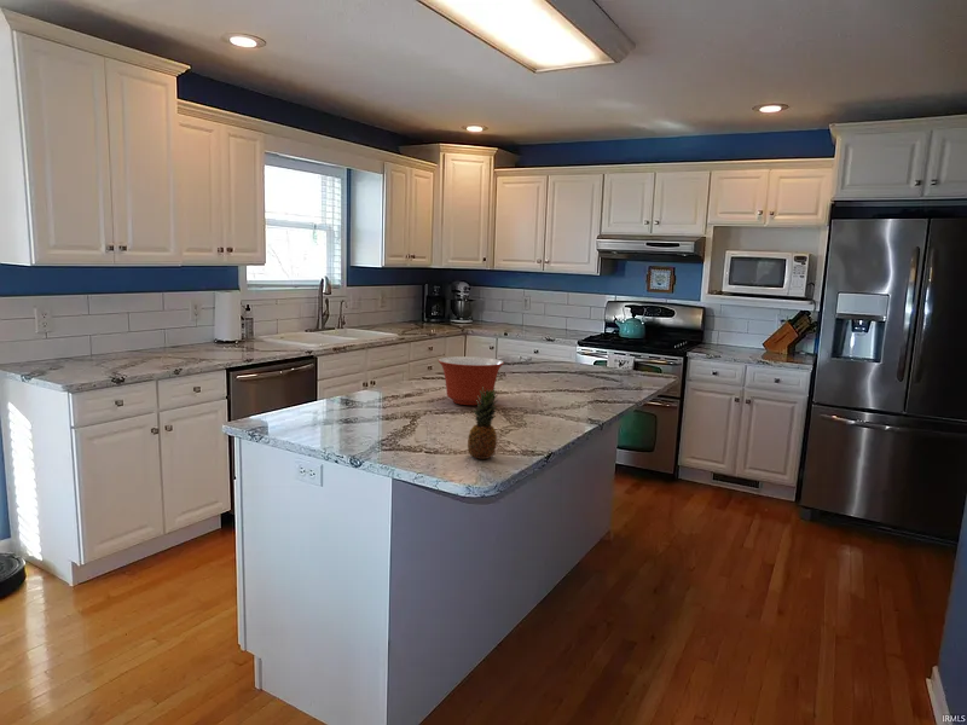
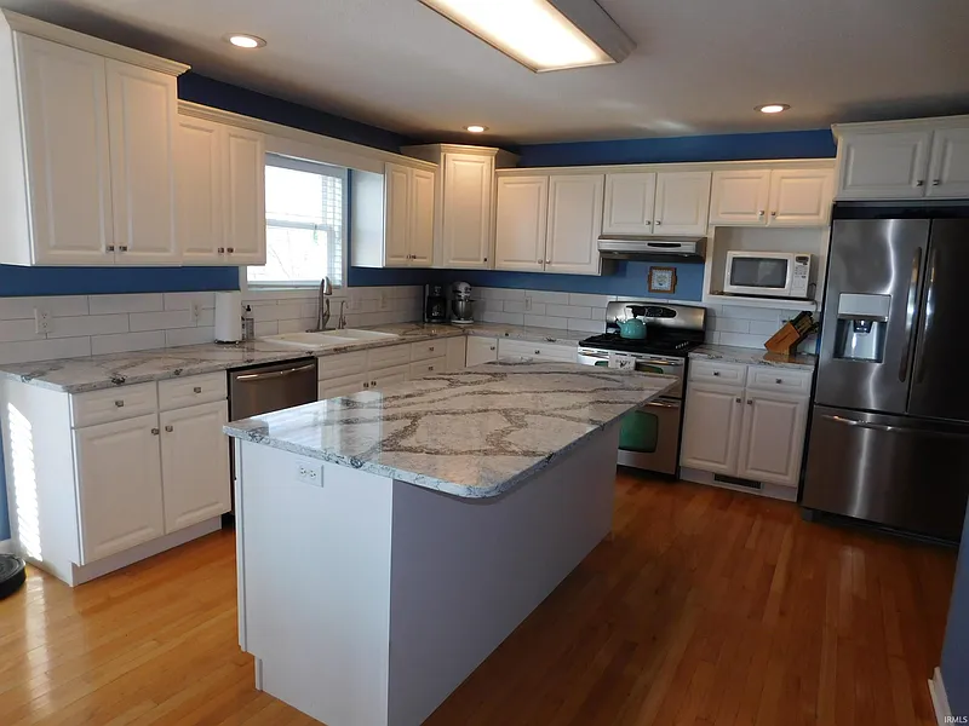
- mixing bowl [438,355,505,406]
- fruit [467,387,500,460]
